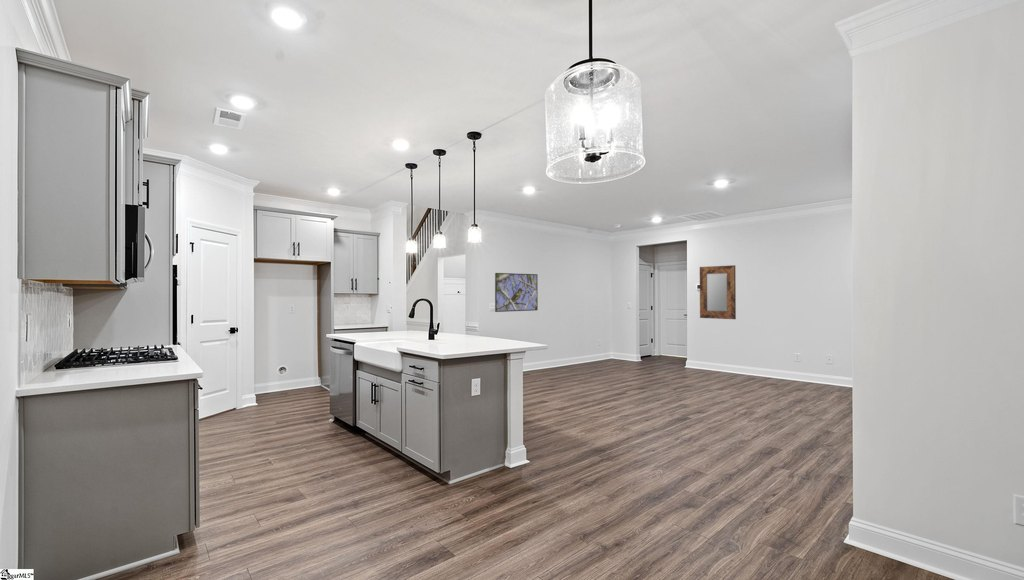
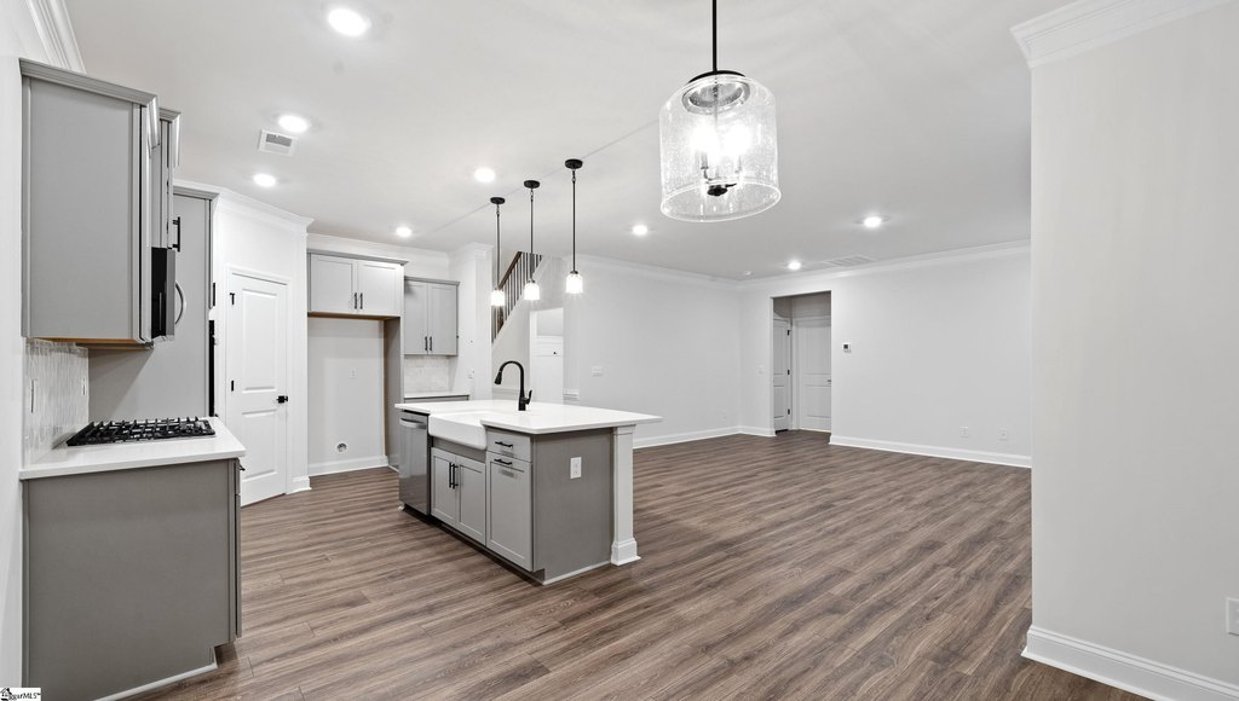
- home mirror [699,264,737,320]
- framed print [494,272,539,313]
